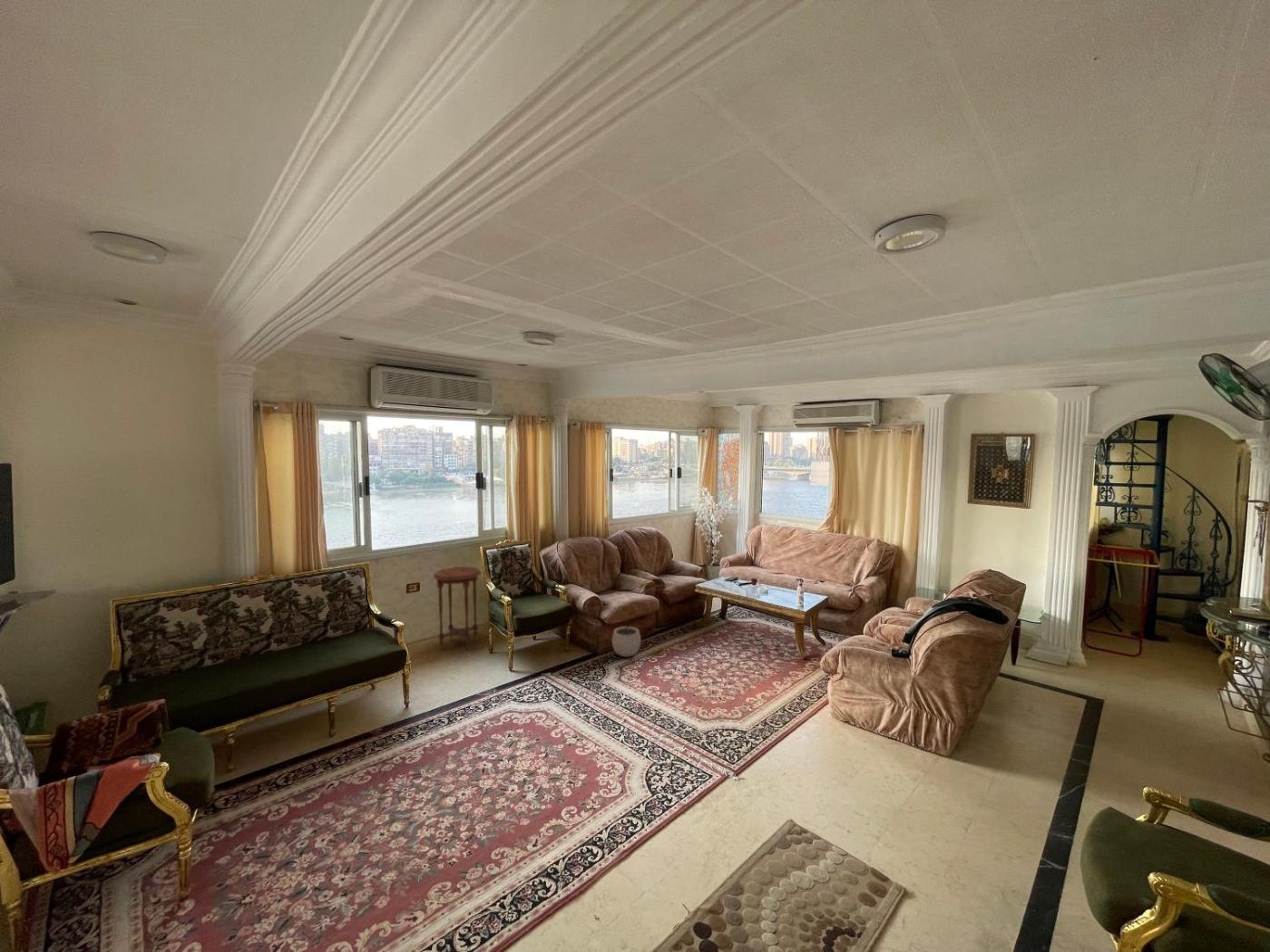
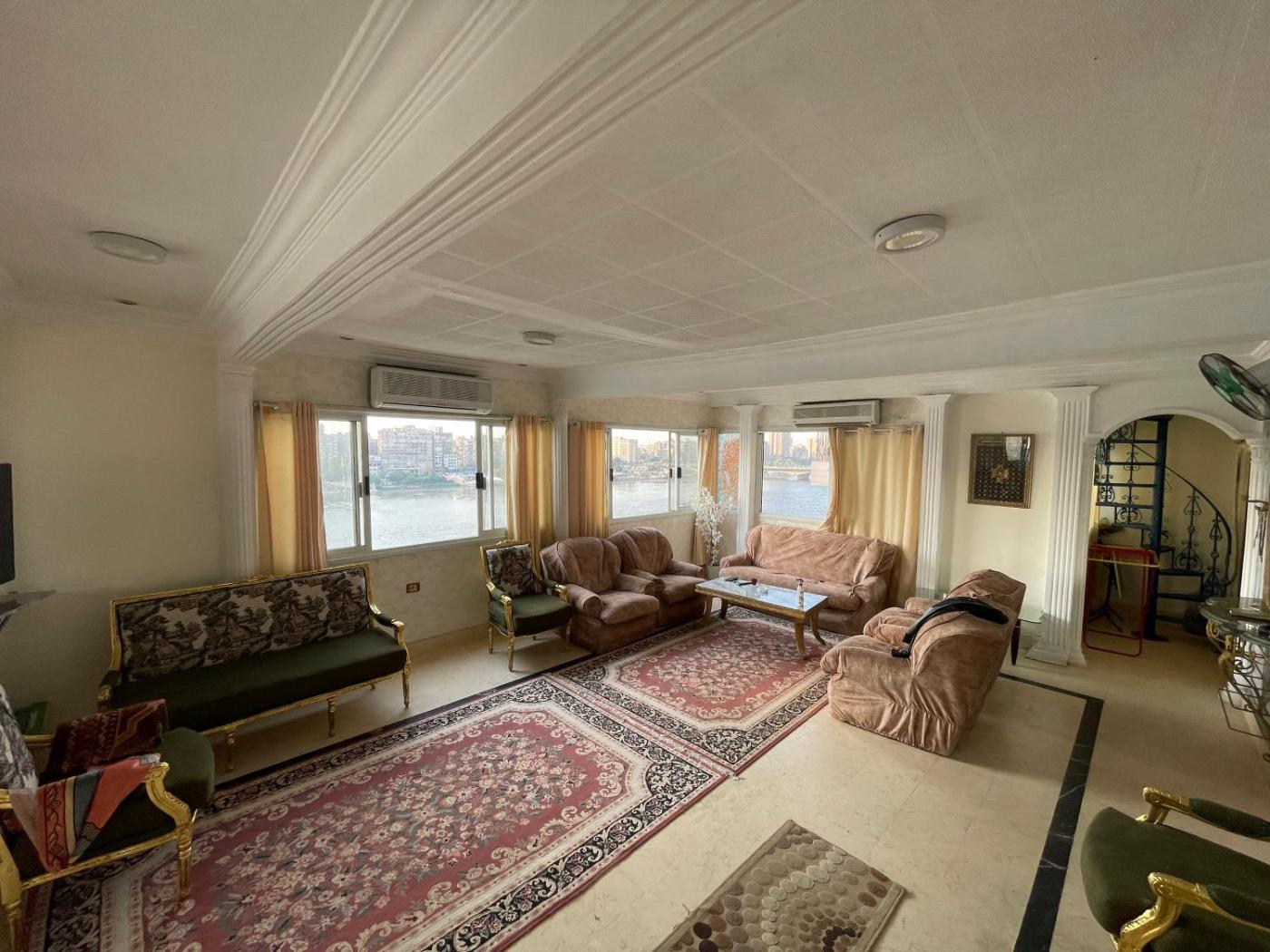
- plant pot [611,619,641,657]
- side table [433,566,482,651]
